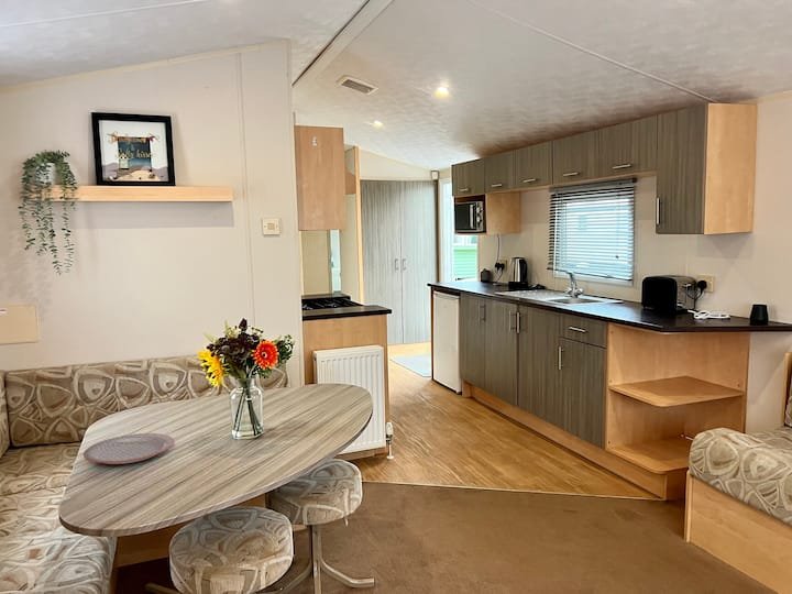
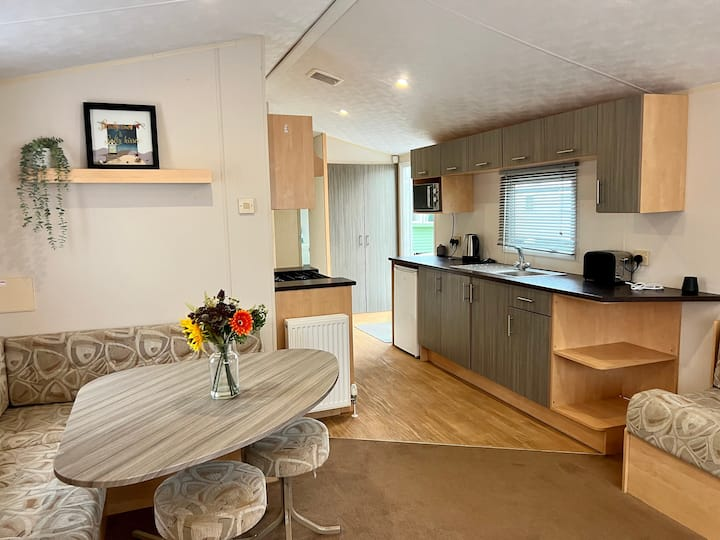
- plate [82,432,175,465]
